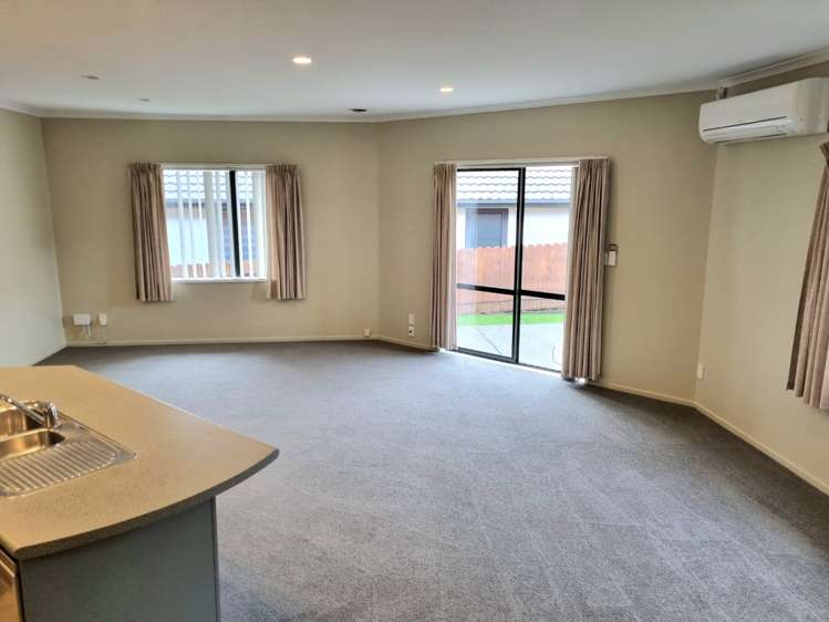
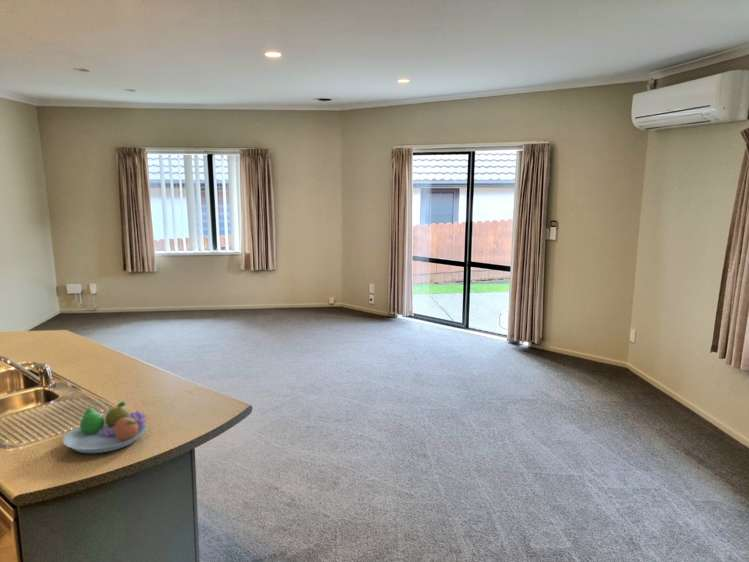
+ fruit bowl [62,401,148,454]
